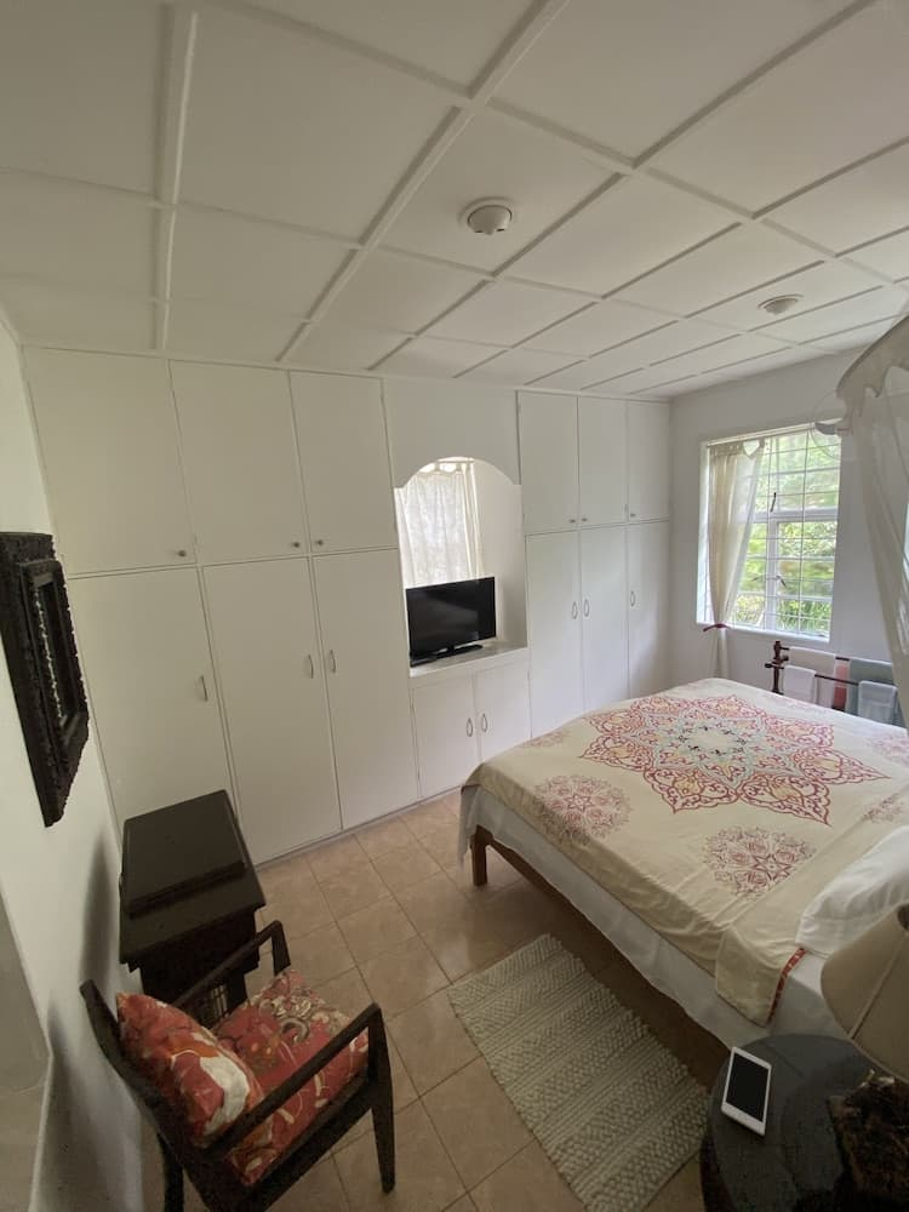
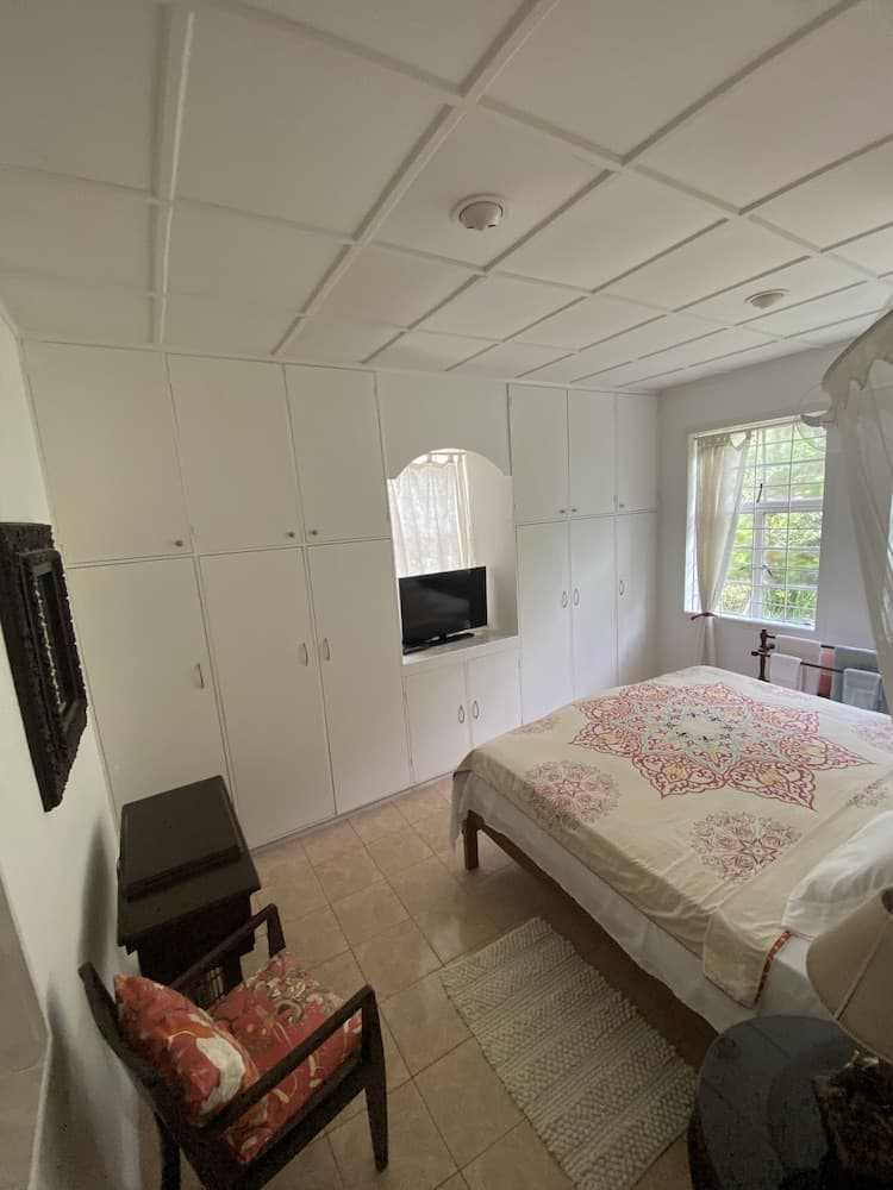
- cell phone [720,1046,772,1137]
